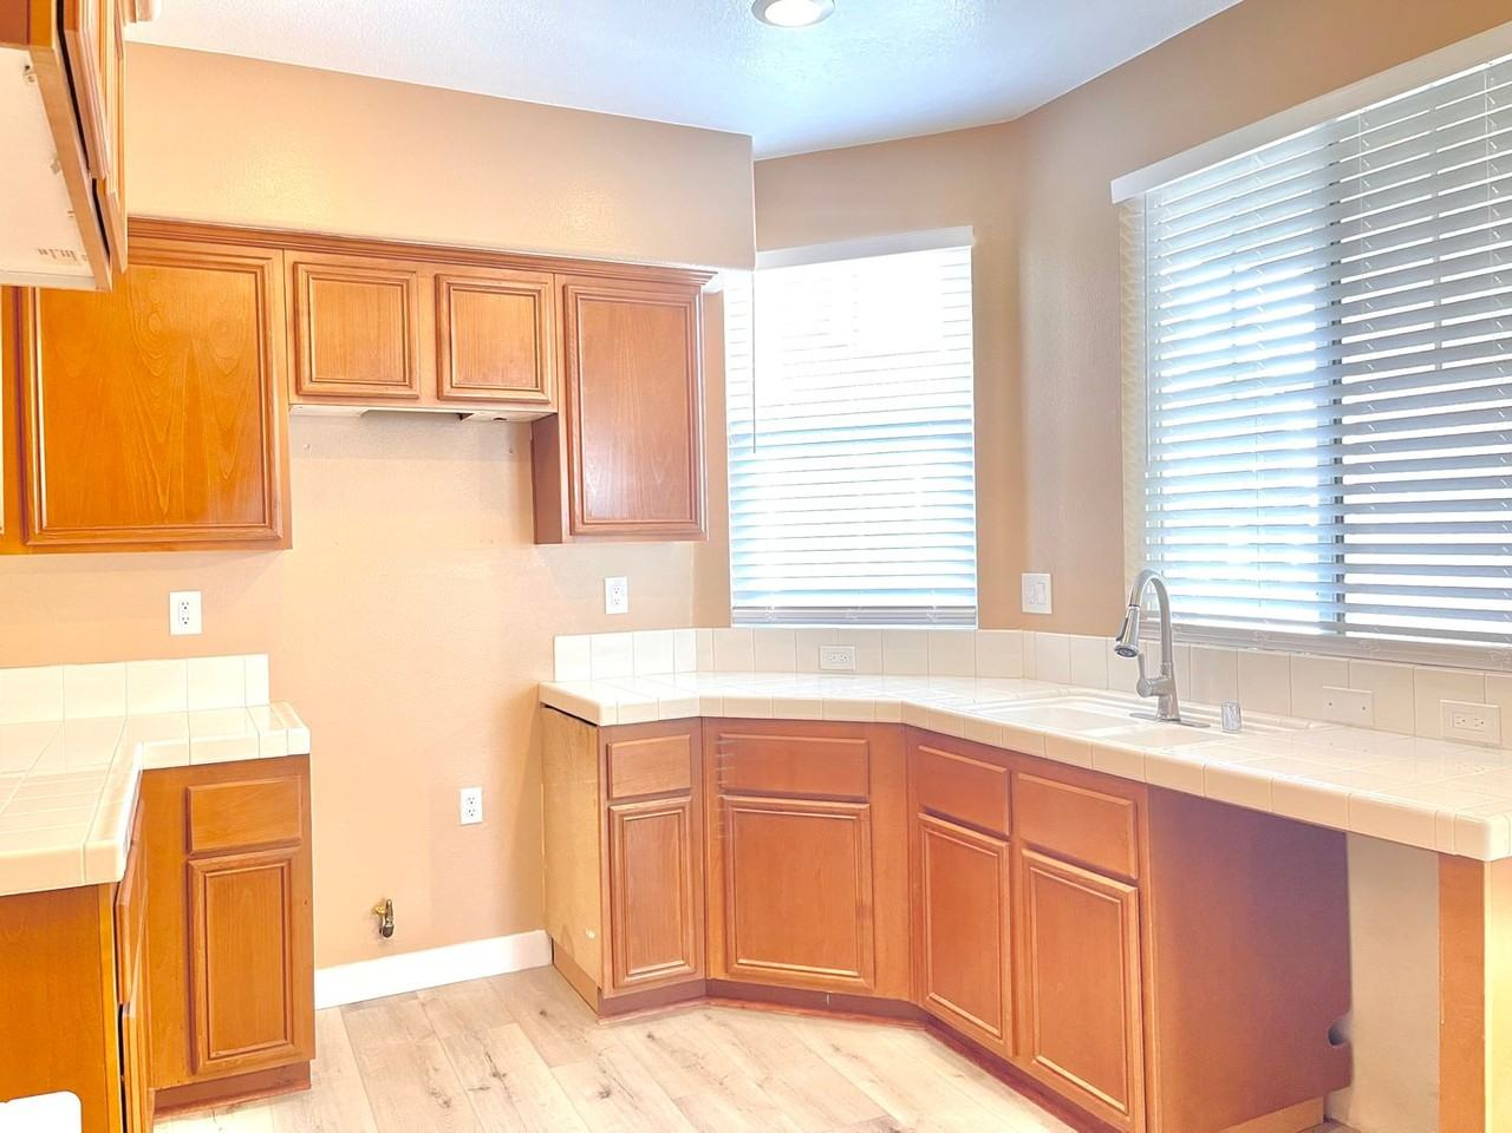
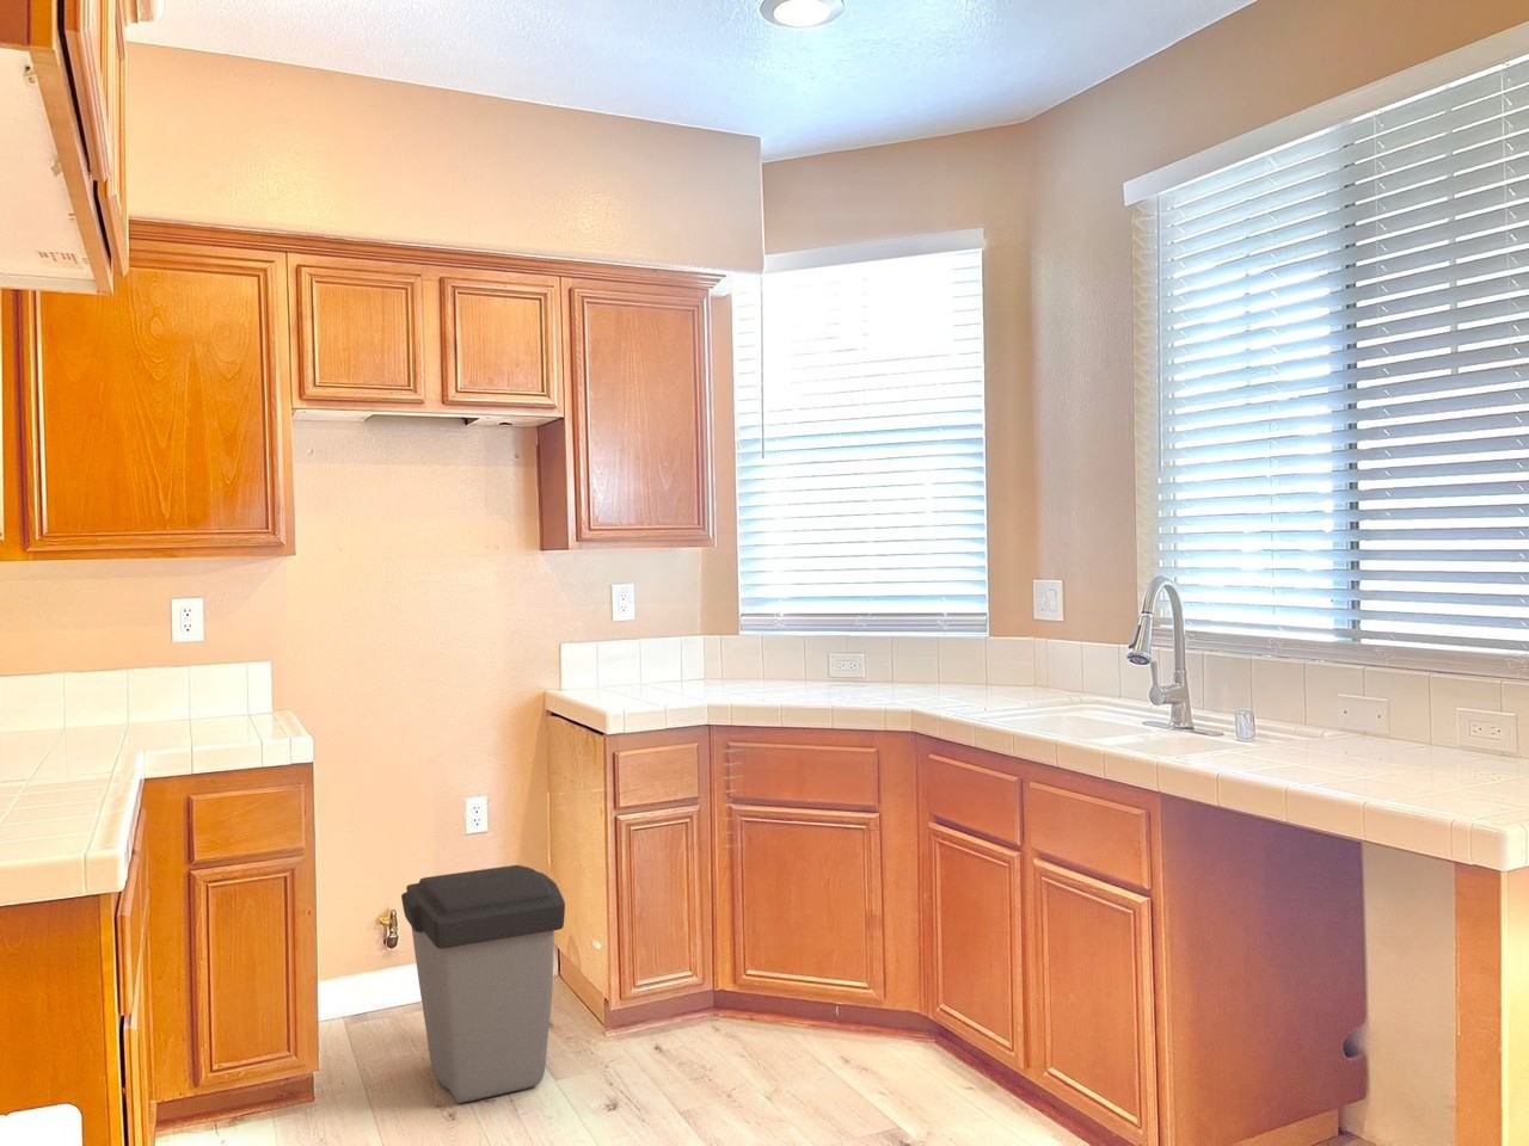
+ trash can [400,864,566,1104]
